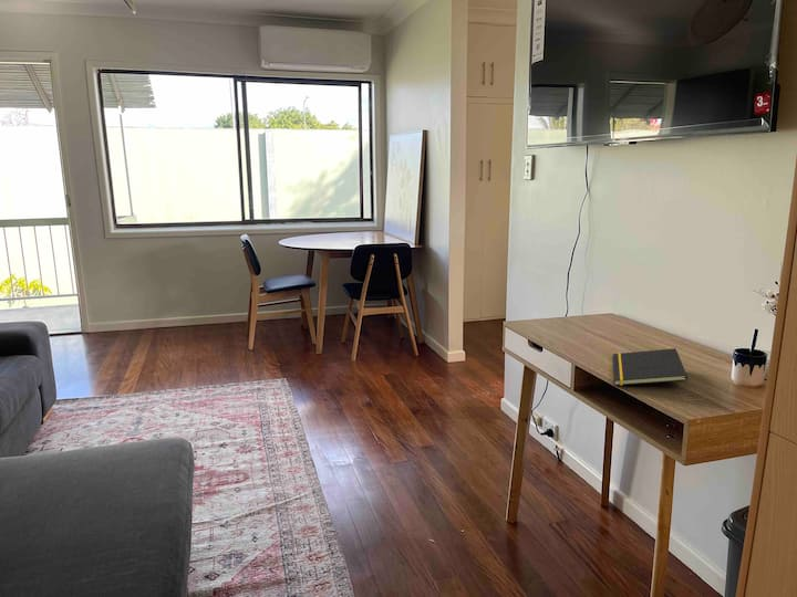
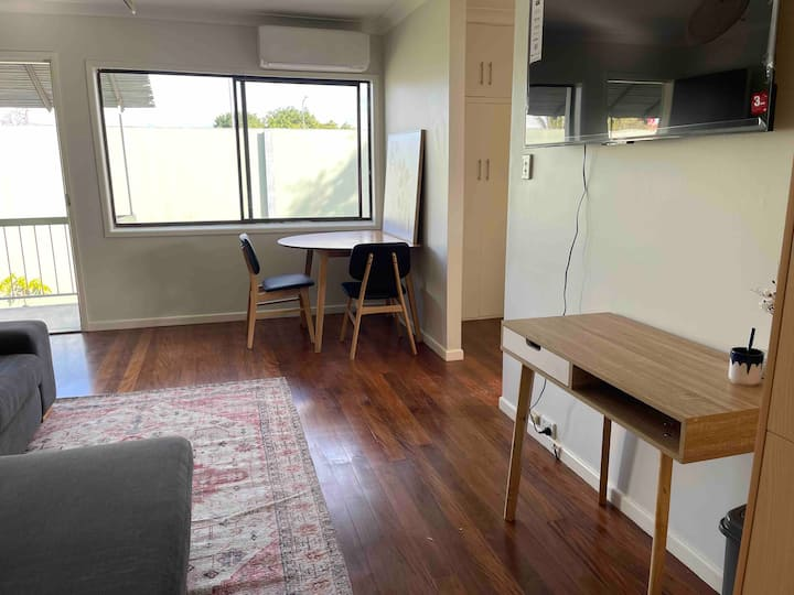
- notepad [612,347,689,387]
